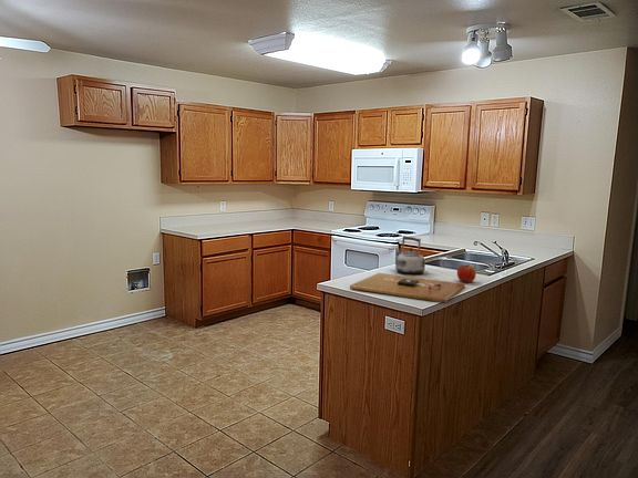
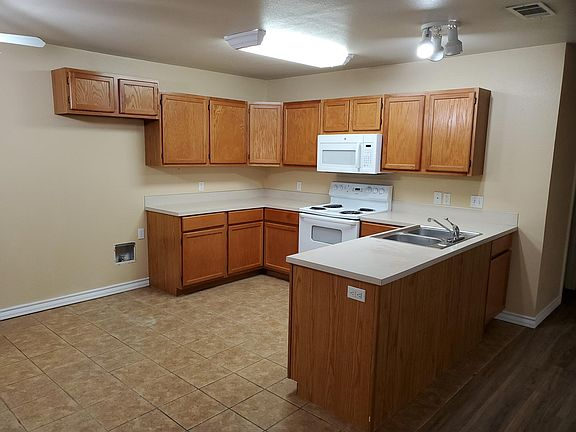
- apple [456,263,477,283]
- kettle [394,235,426,276]
- cutting board [349,272,466,304]
